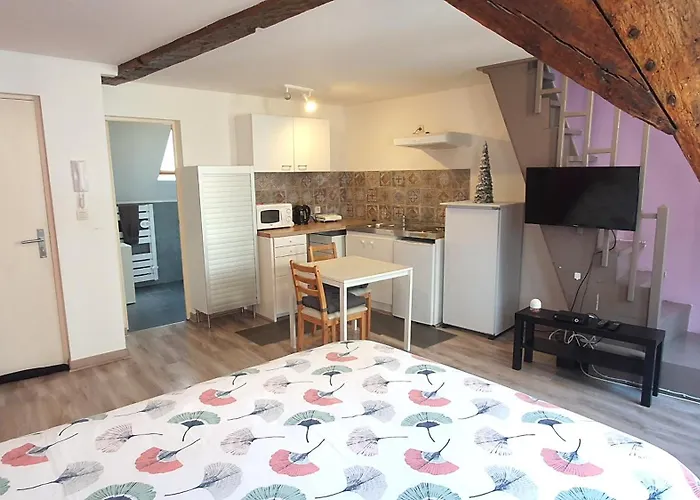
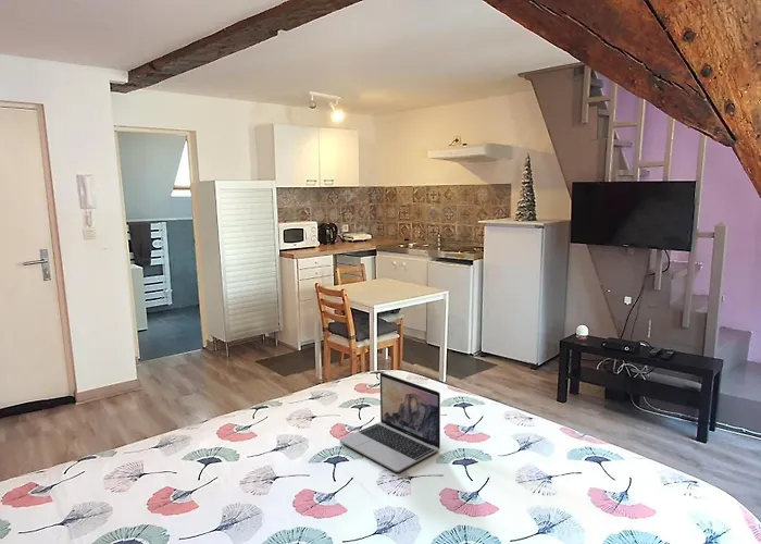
+ laptop [339,371,441,473]
